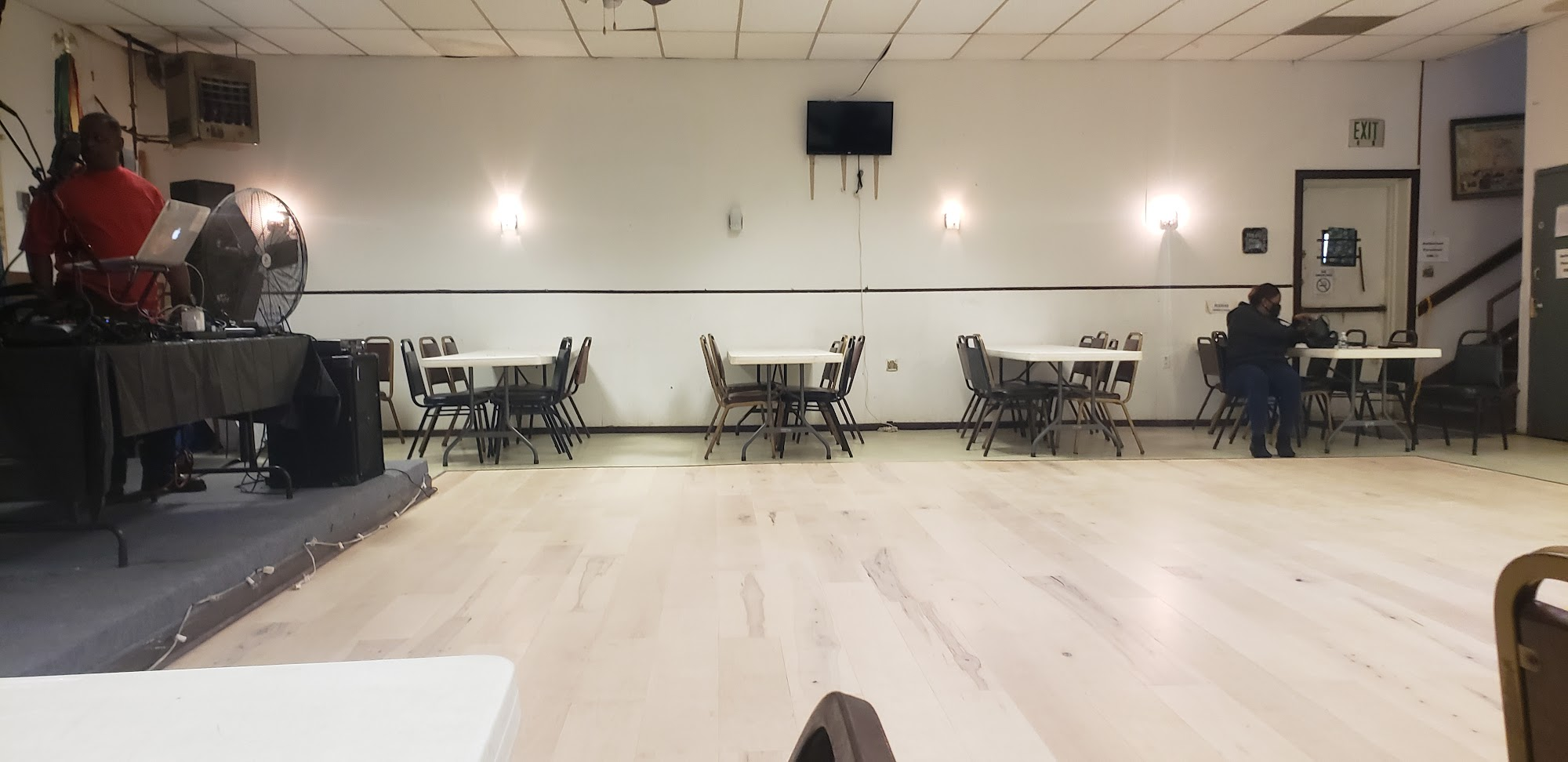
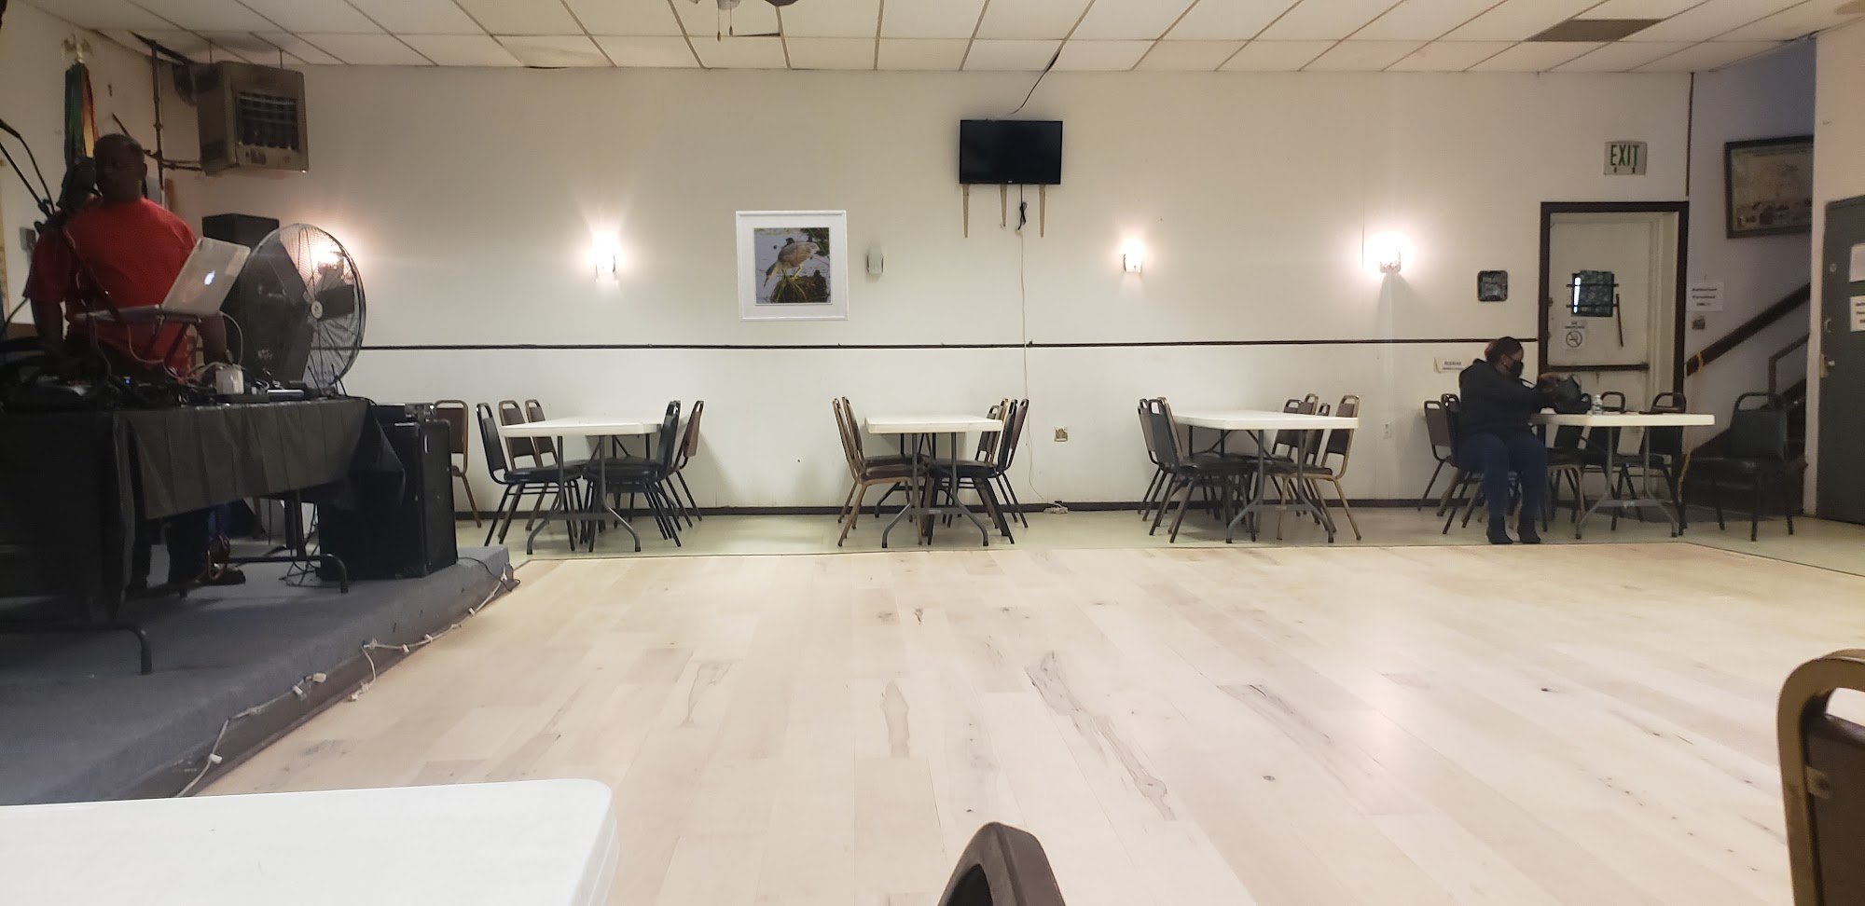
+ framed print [735,209,849,322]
